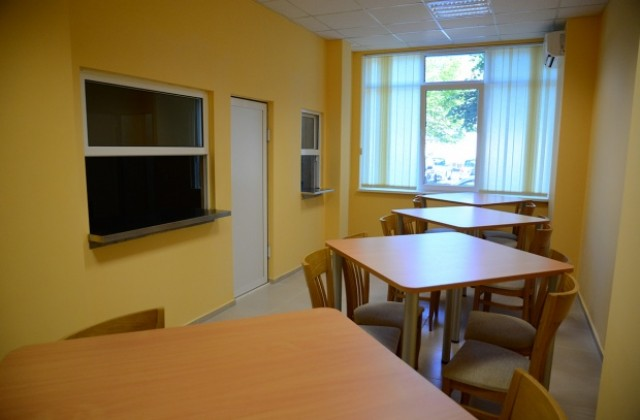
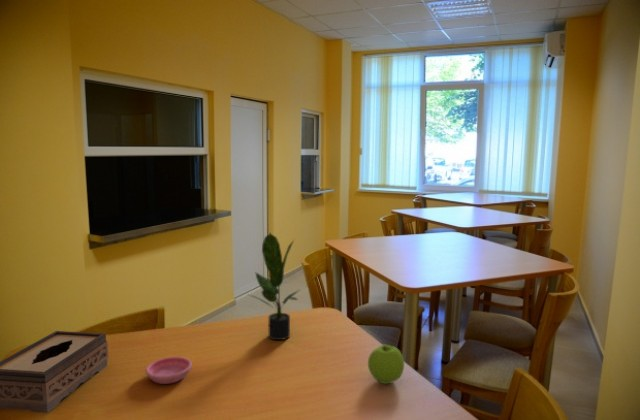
+ saucer [145,356,193,385]
+ potted plant [248,232,300,341]
+ tissue box [0,330,109,414]
+ apple [367,344,405,385]
